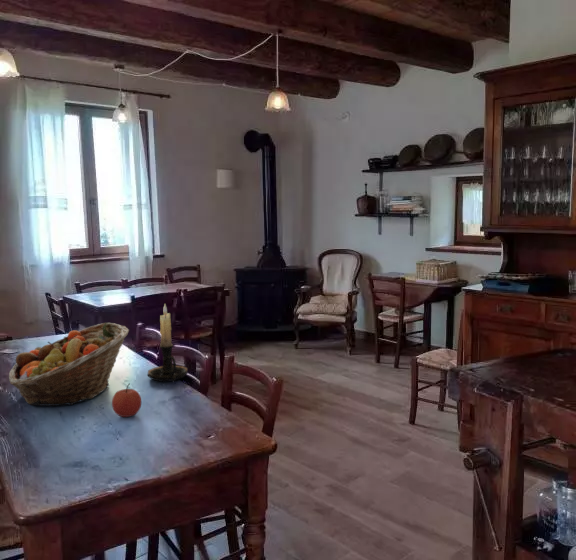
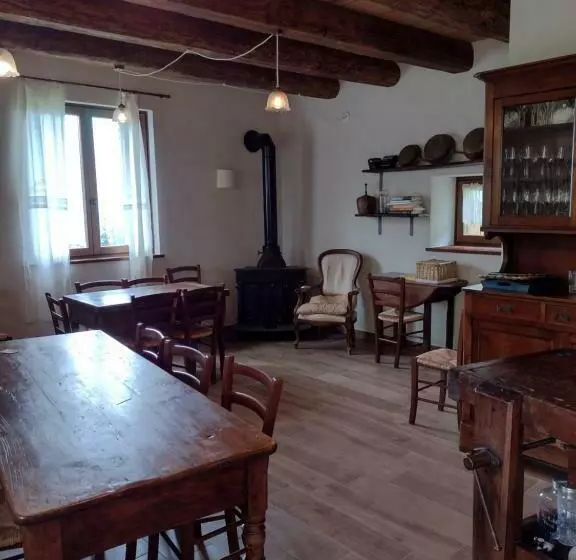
- apple [111,382,142,418]
- fruit basket [8,322,130,407]
- candle holder [147,304,188,383]
